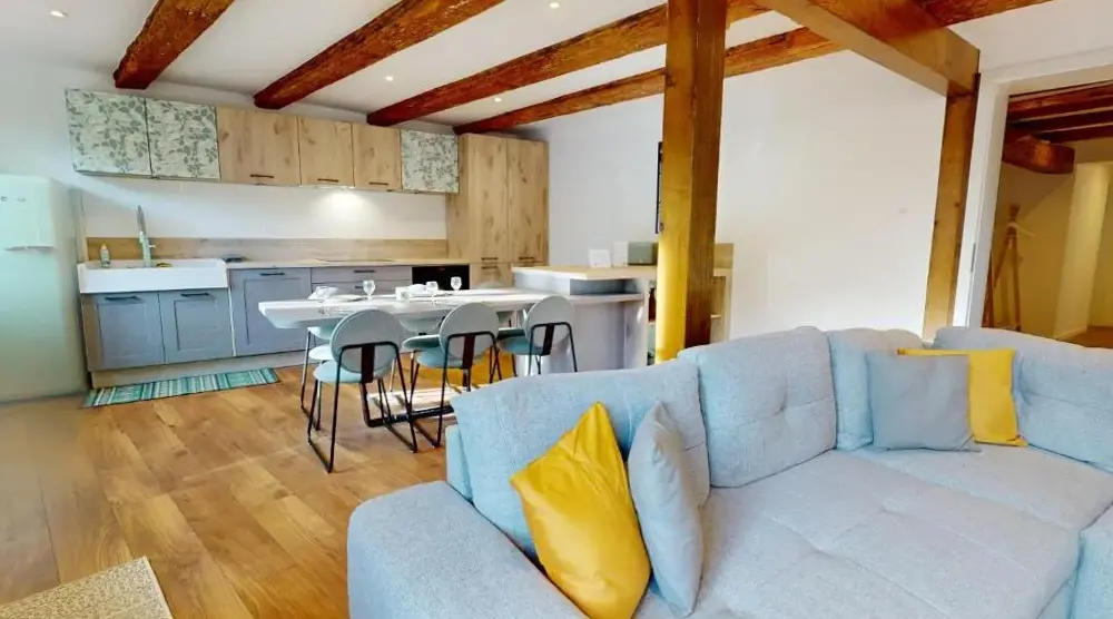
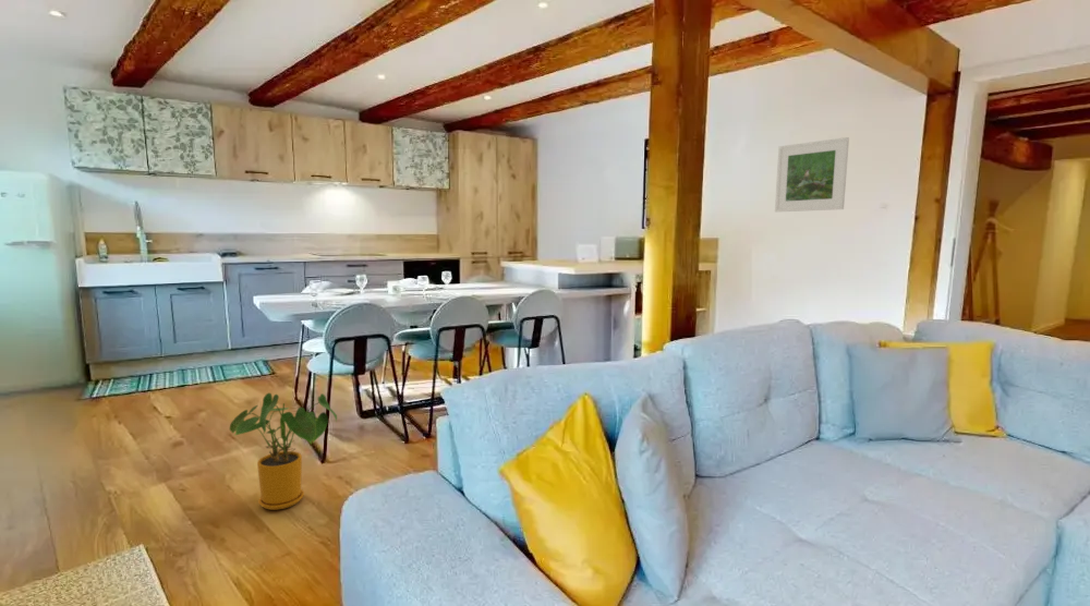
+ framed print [774,136,850,213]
+ house plant [229,392,338,511]
